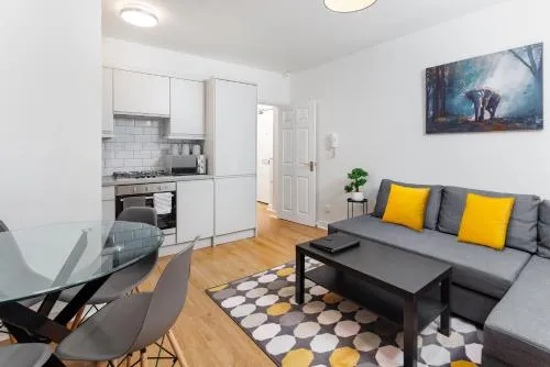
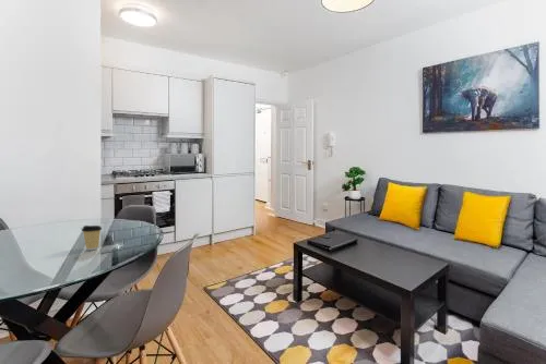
+ coffee cup [81,225,103,251]
